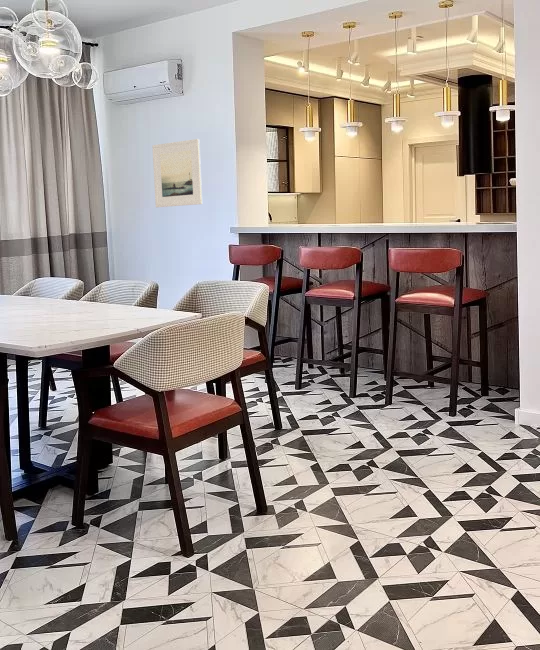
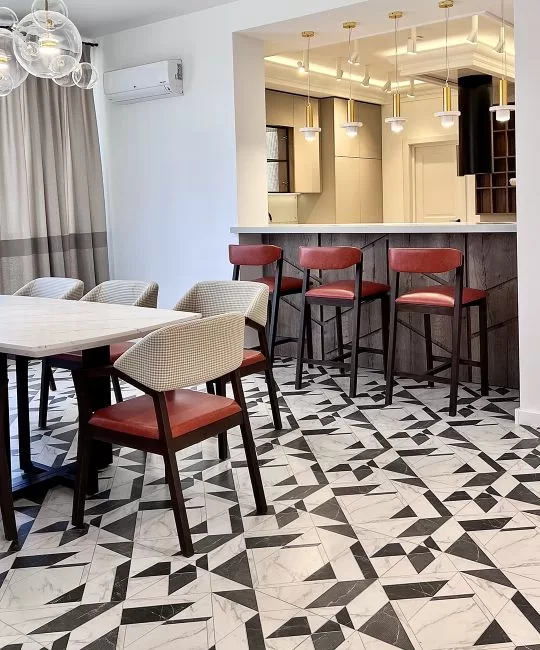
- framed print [151,138,203,208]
